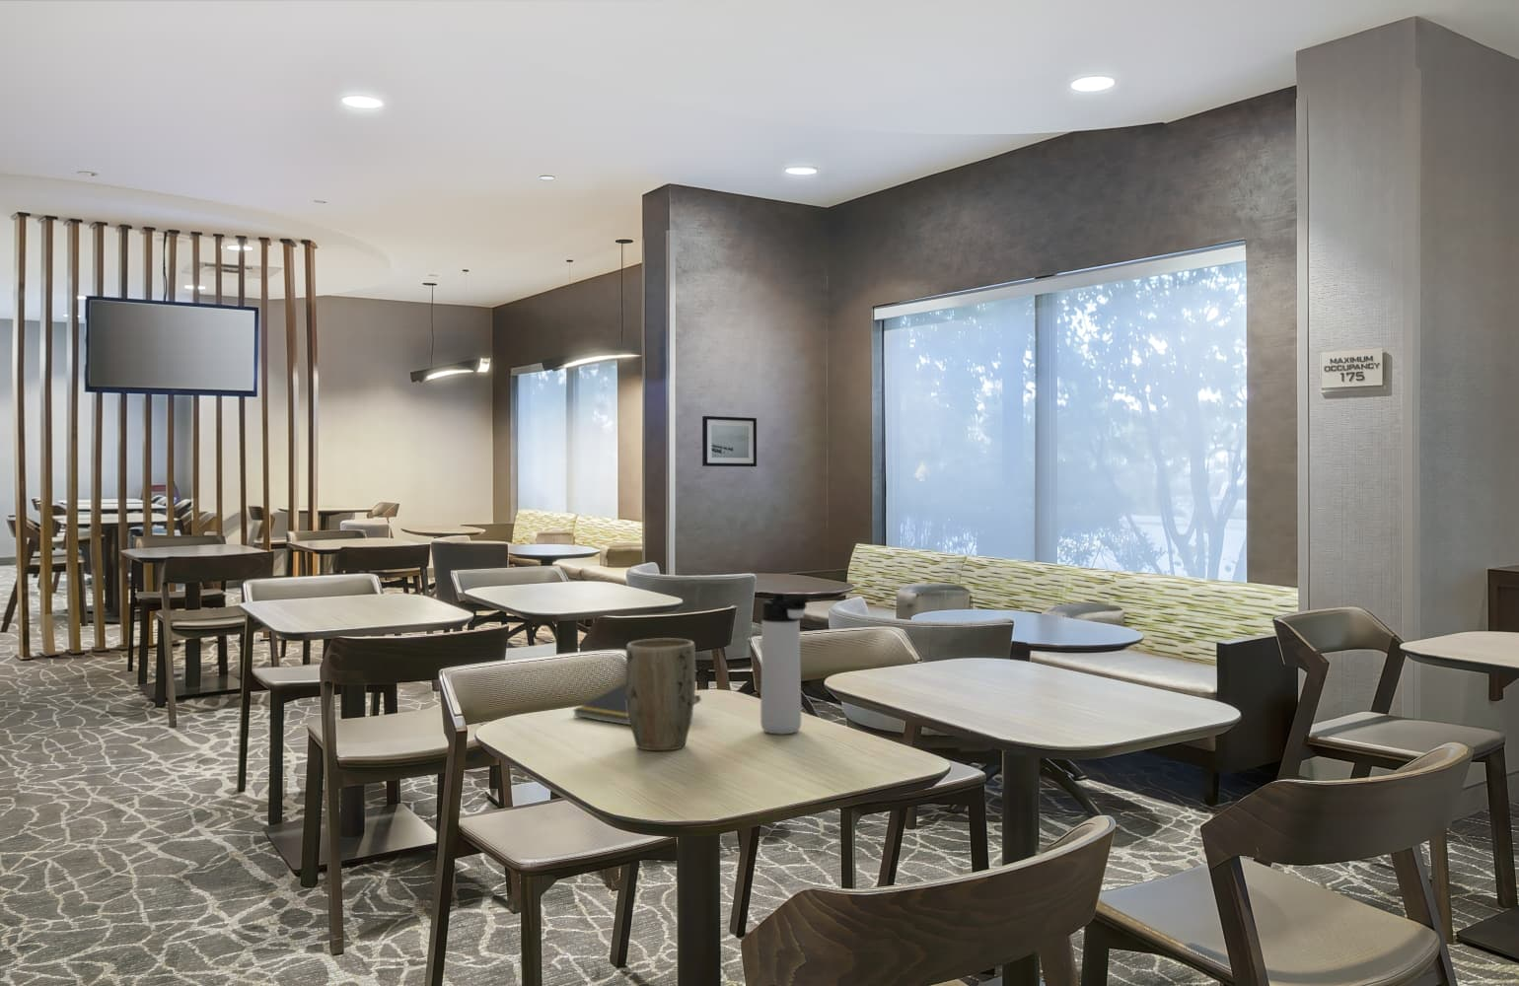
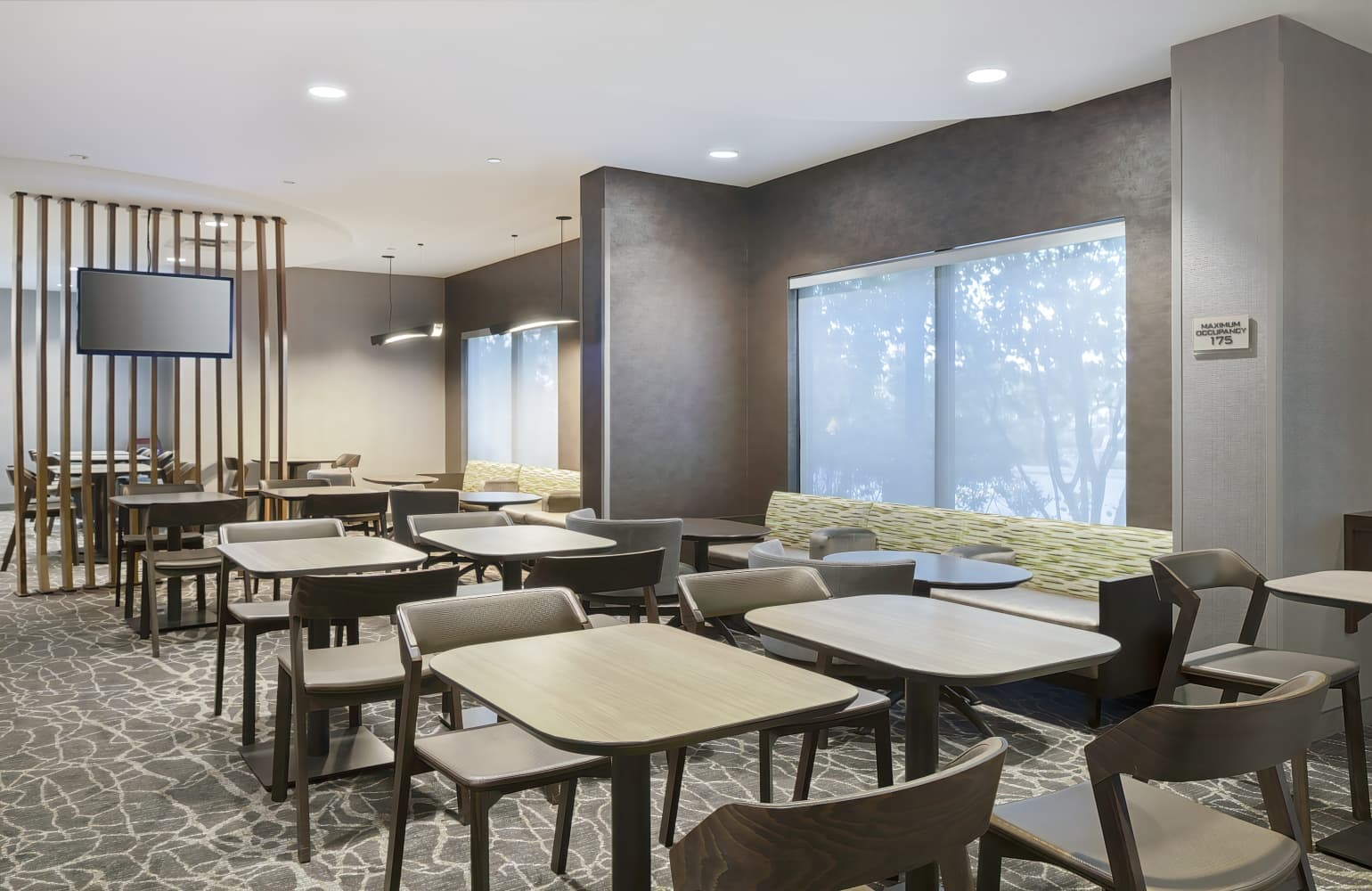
- notepad [571,684,701,727]
- plant pot [626,637,696,751]
- thermos bottle [760,592,809,735]
- wall art [701,415,757,467]
